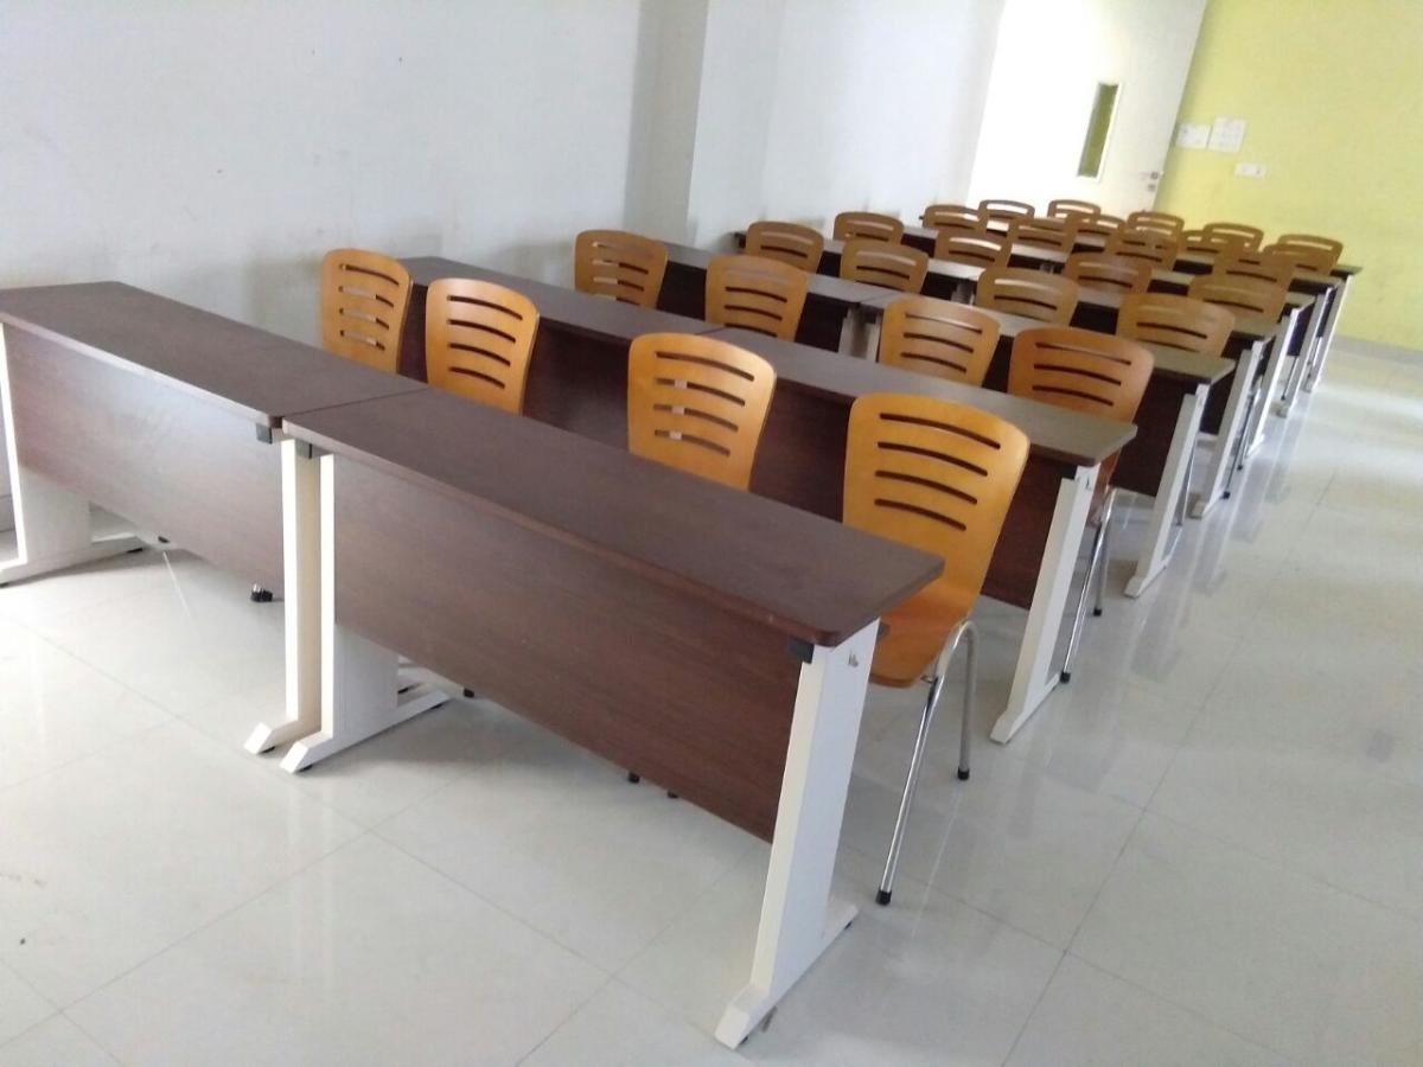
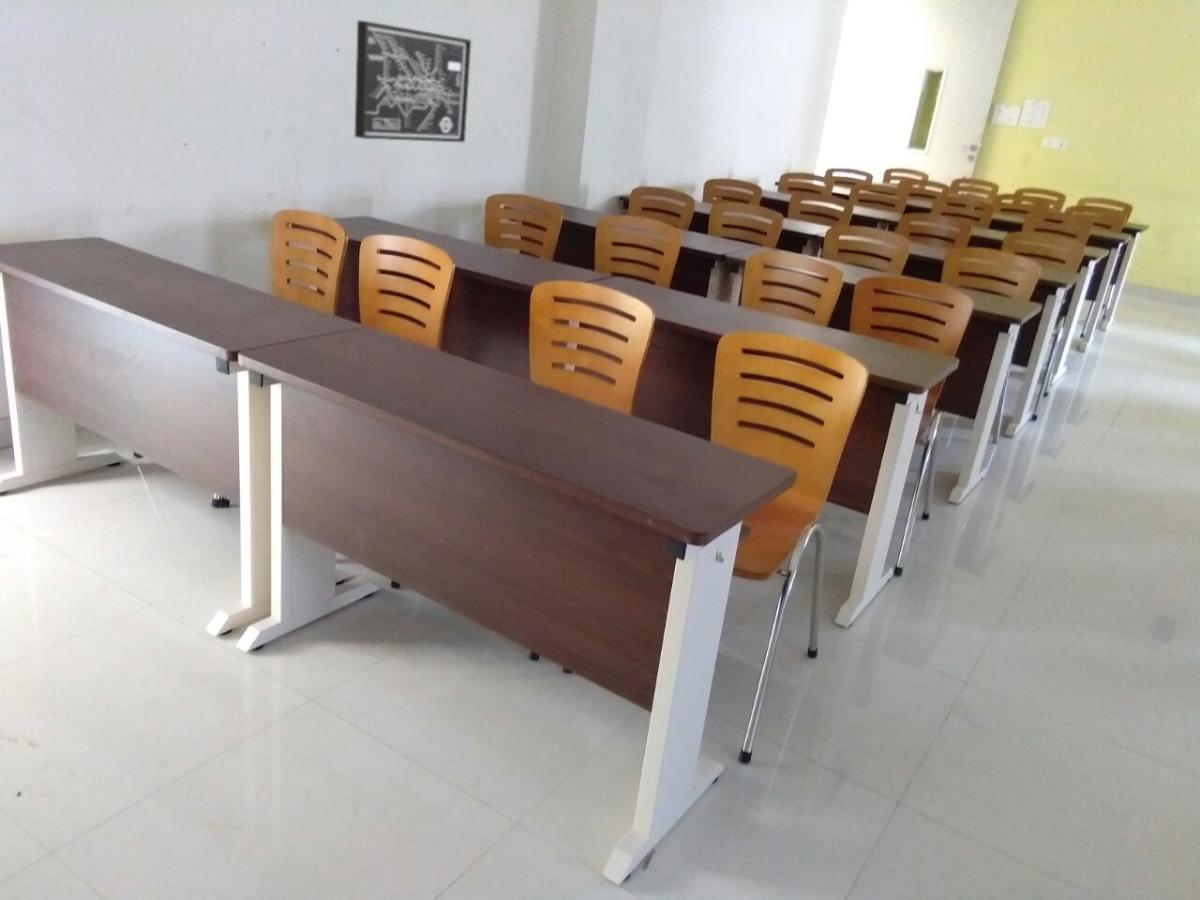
+ wall art [354,19,472,143]
